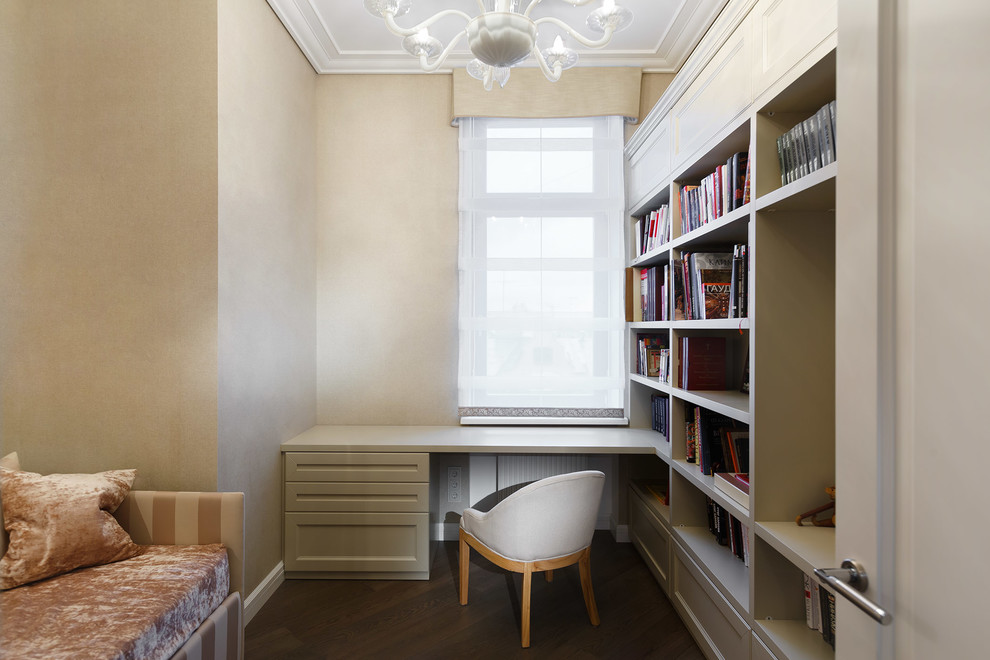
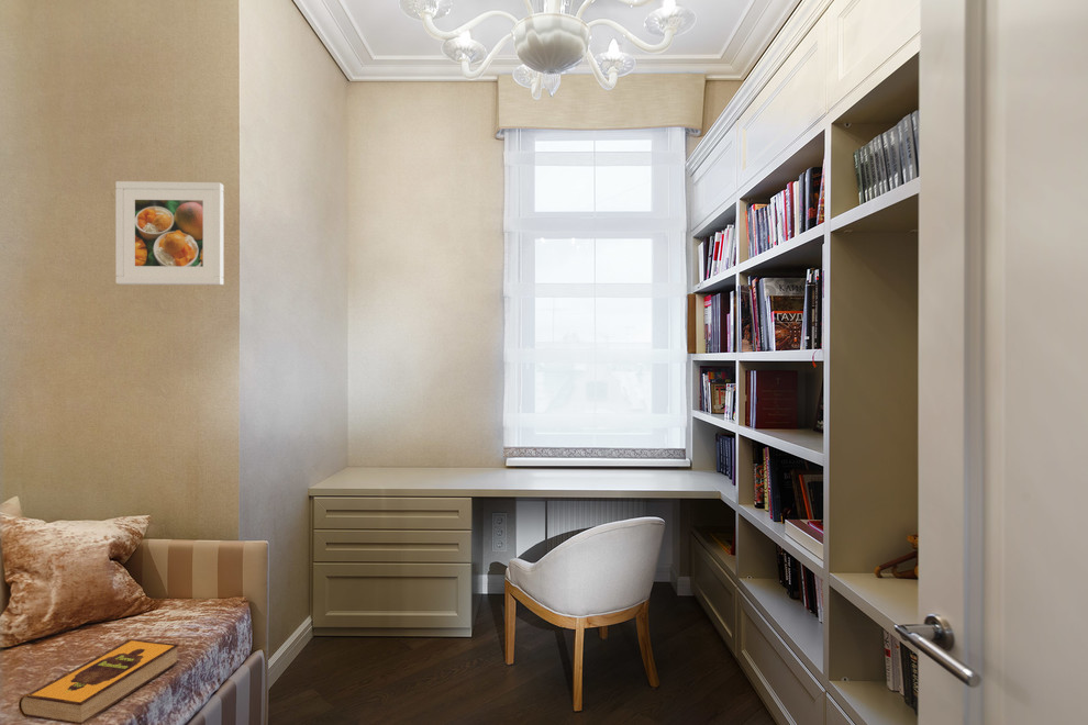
+ hardback book [18,637,180,725]
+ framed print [114,180,224,286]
